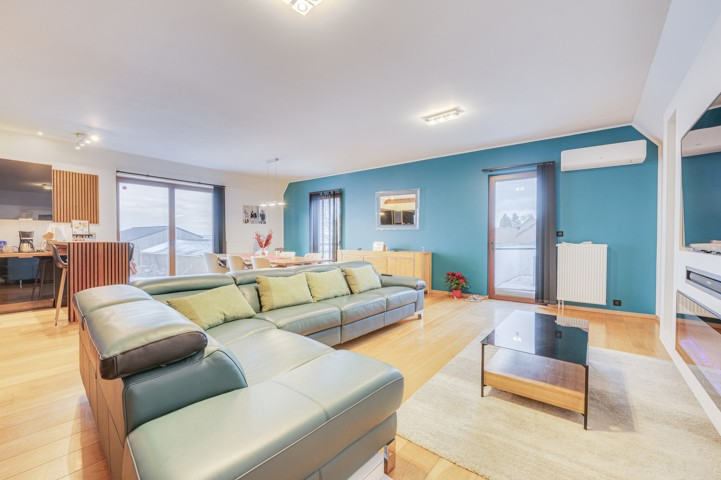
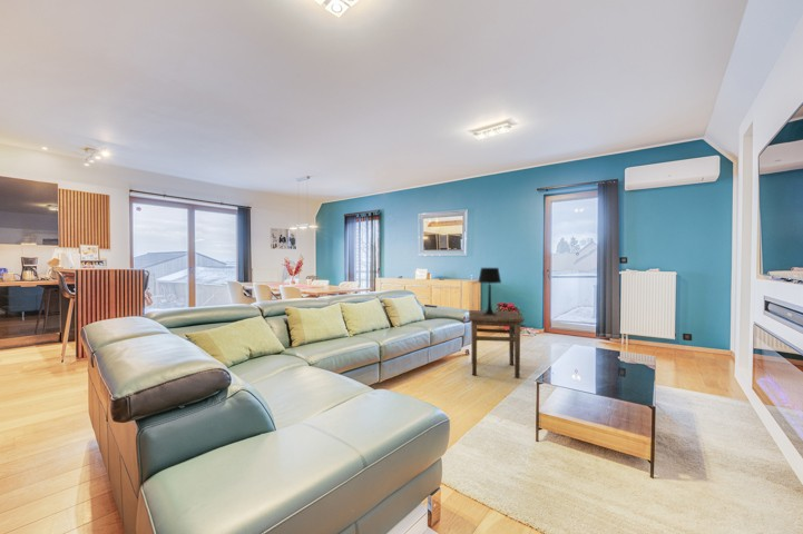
+ table lamp [477,267,502,316]
+ side table [468,309,525,379]
